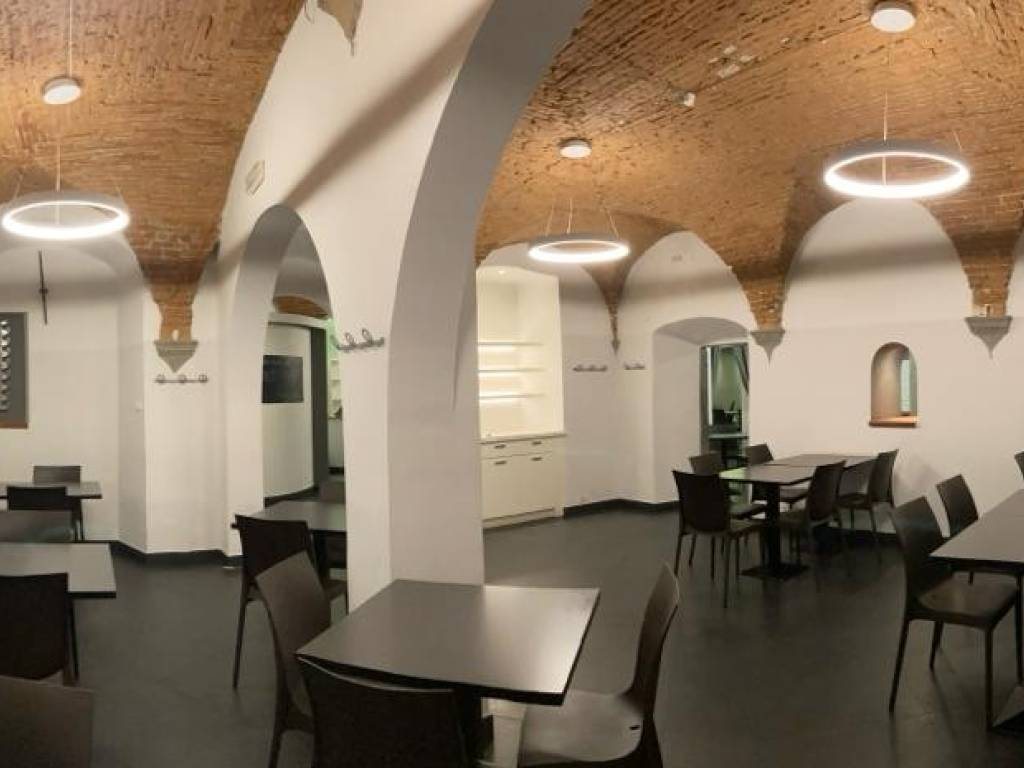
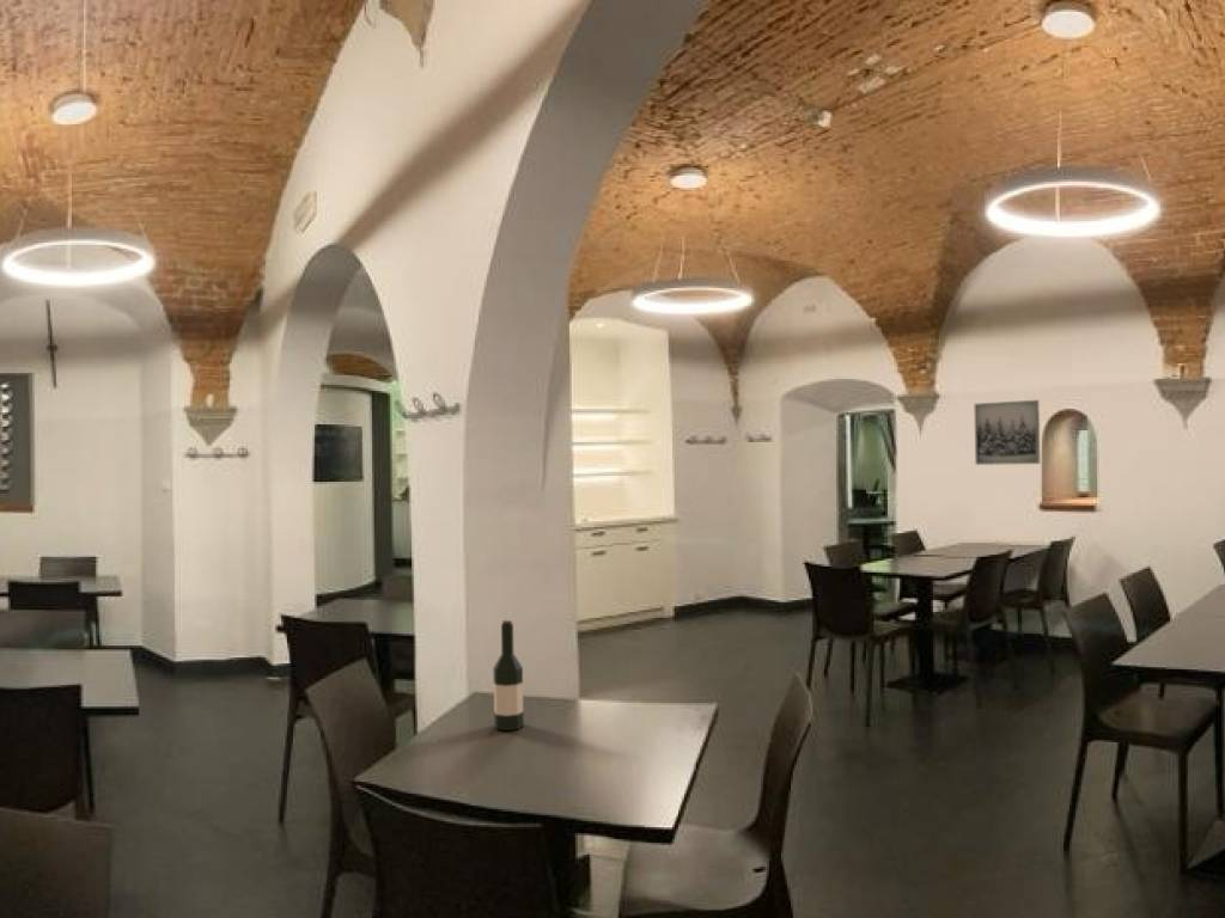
+ wall art [973,399,1041,466]
+ wine bottle [492,619,525,732]
